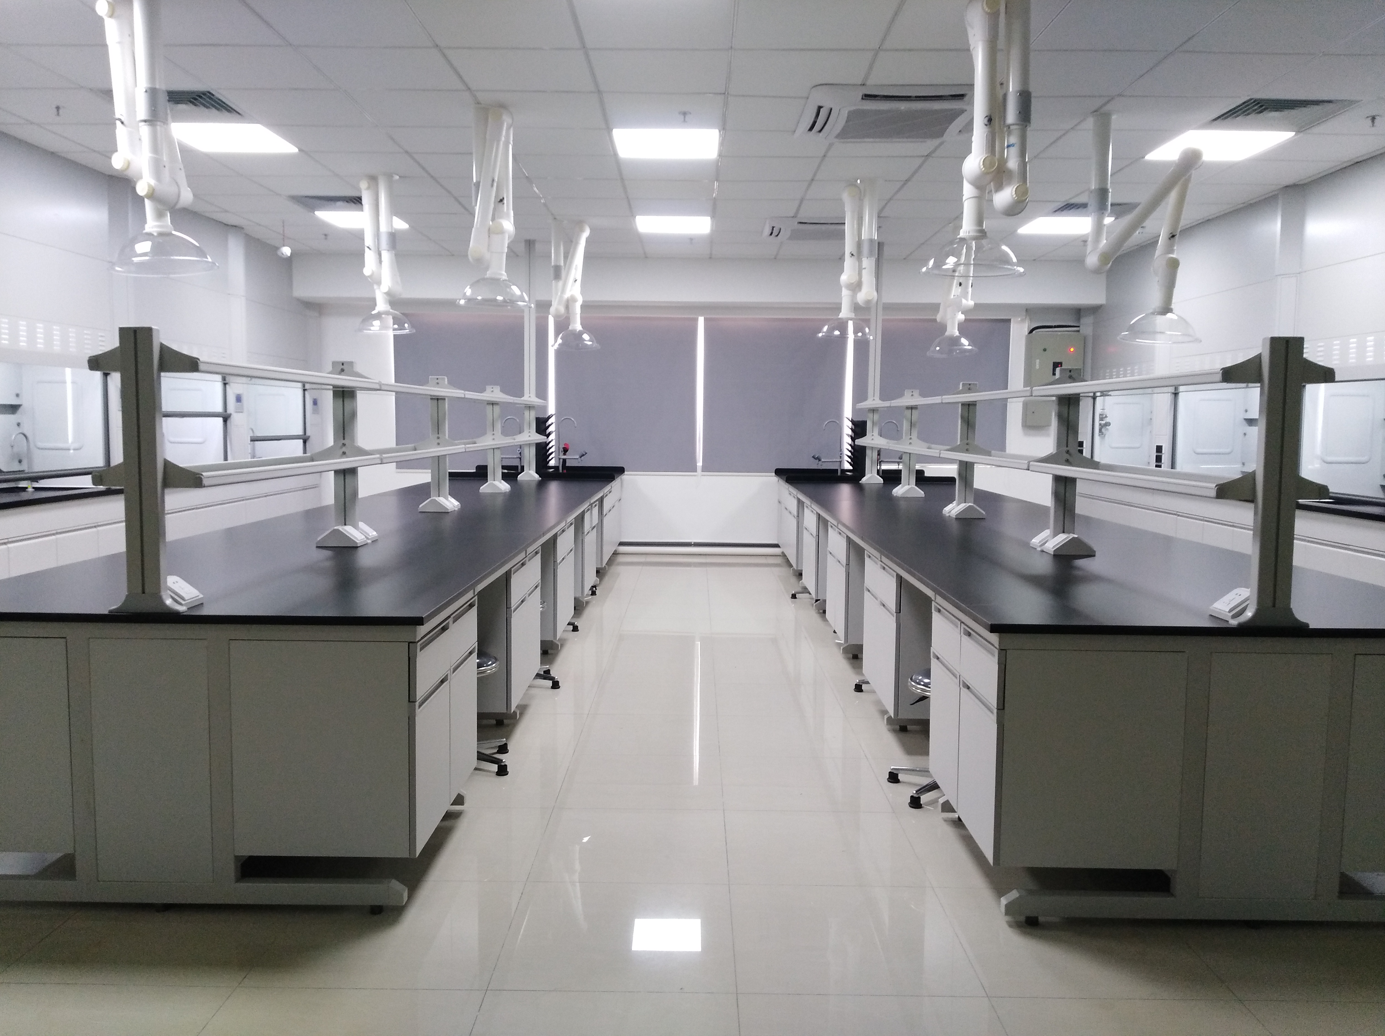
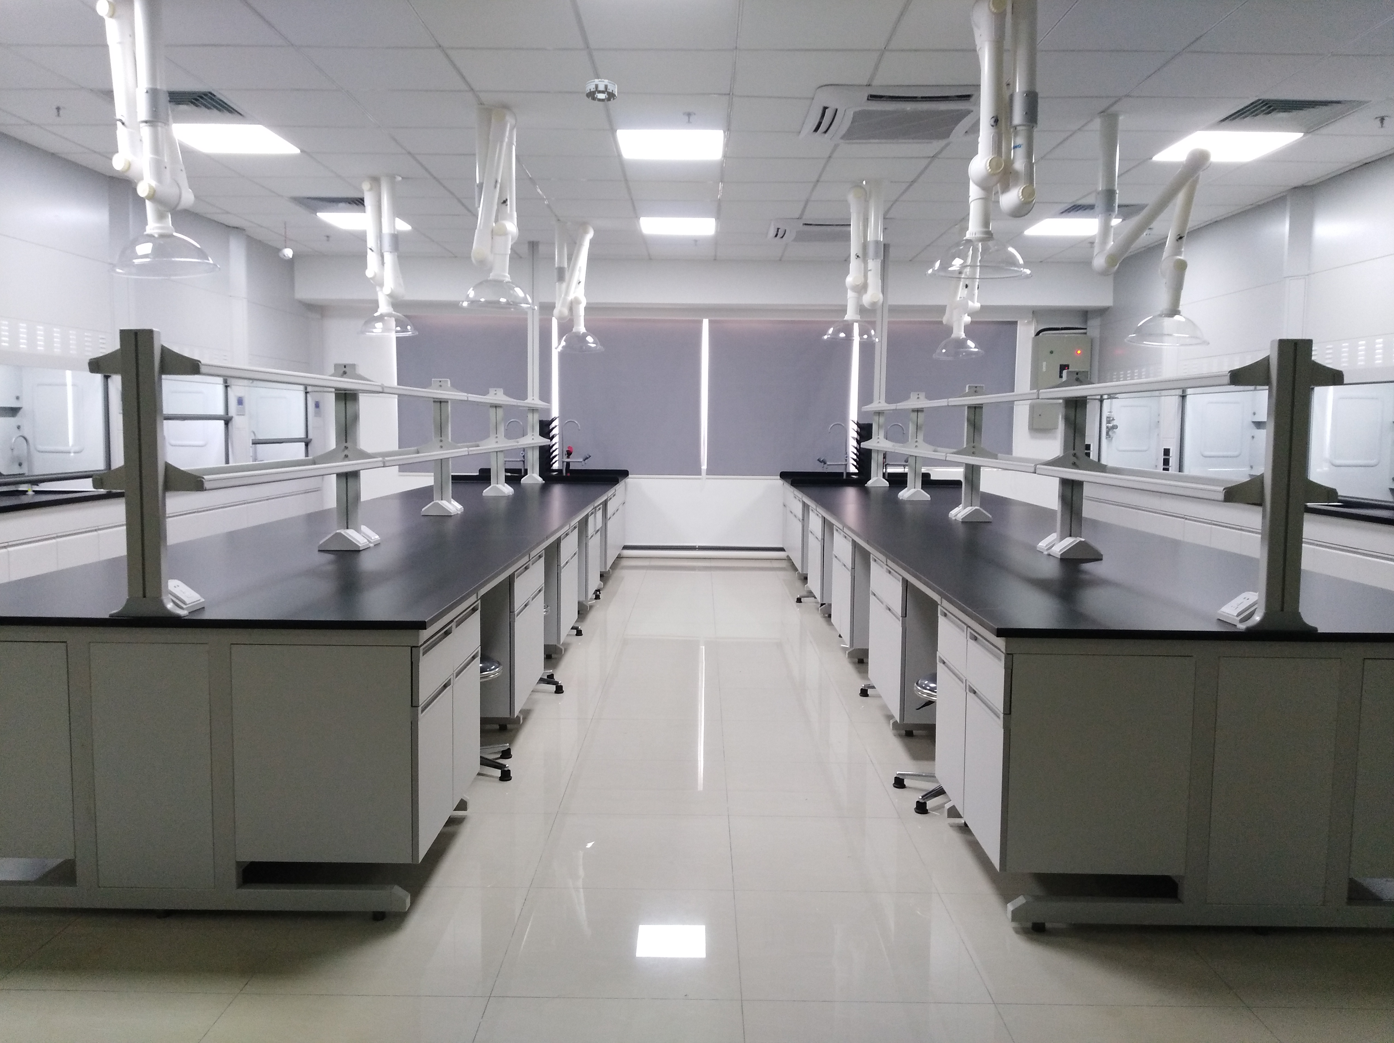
+ smoke detector [586,79,618,102]
